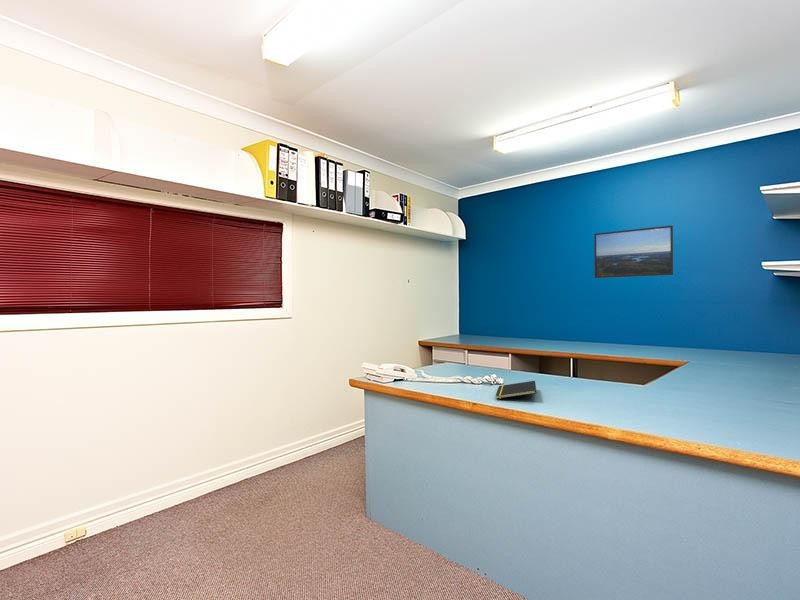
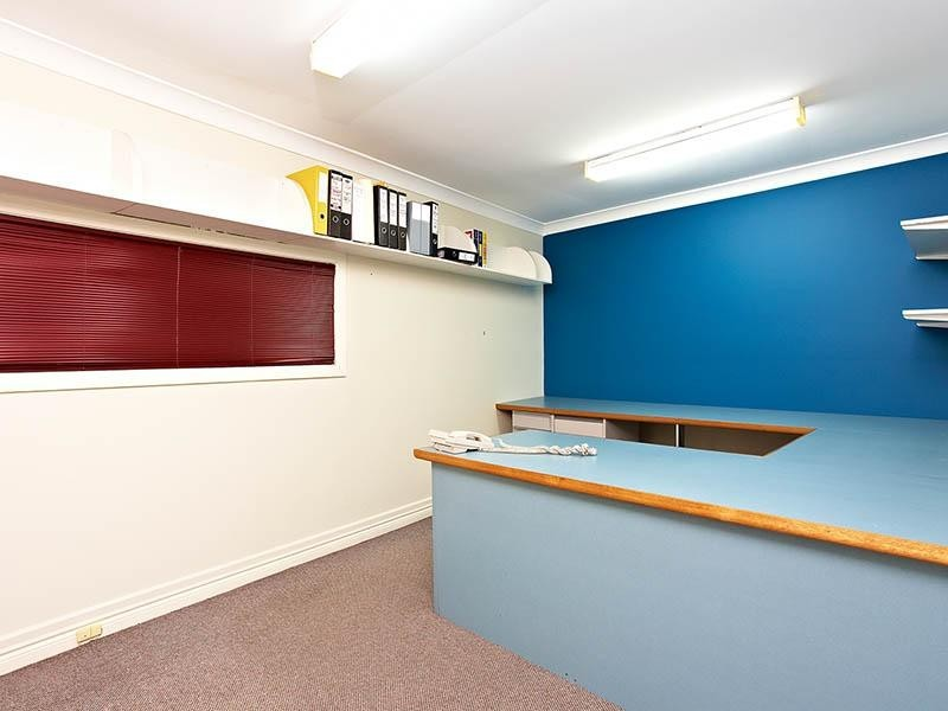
- notepad [495,380,537,400]
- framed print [593,224,674,279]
